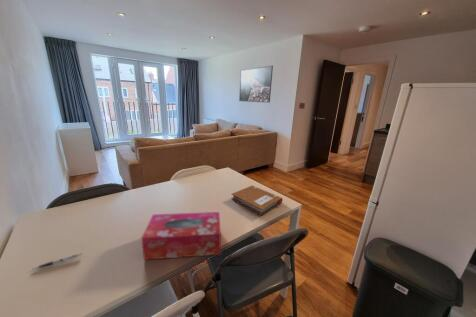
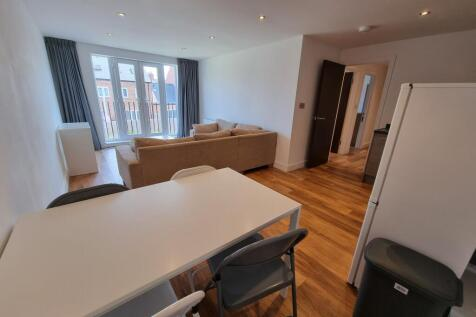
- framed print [238,65,274,104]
- pen [32,252,83,270]
- tissue box [140,211,222,261]
- notebook [230,185,284,216]
